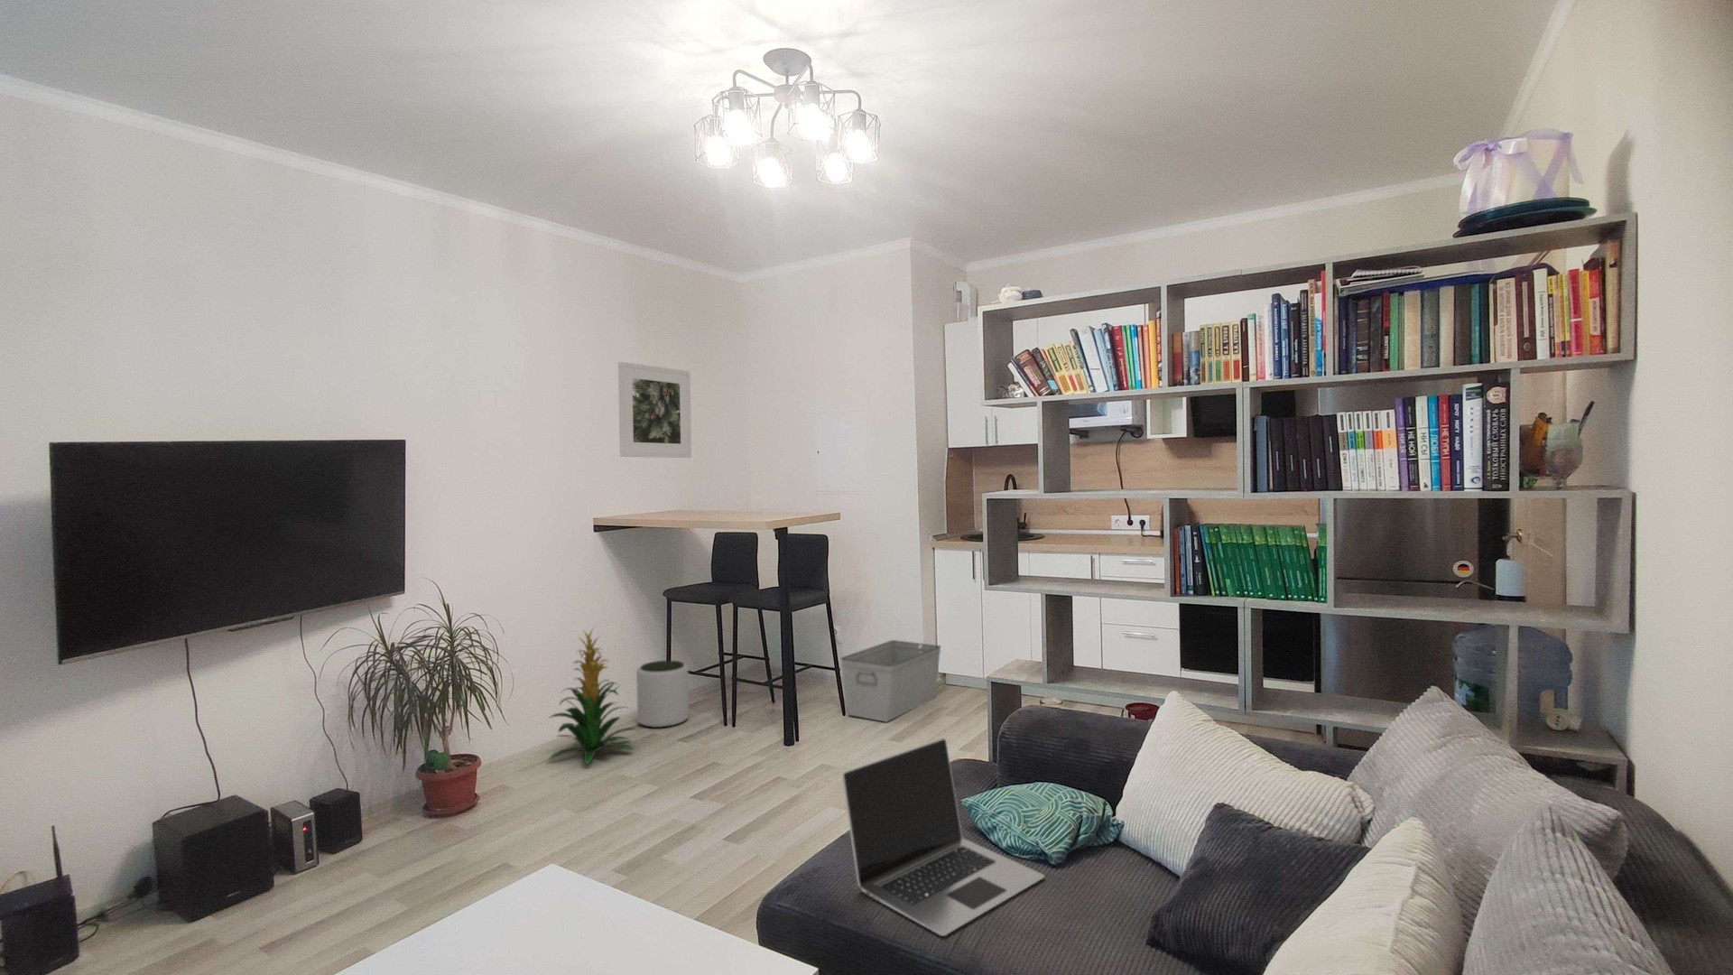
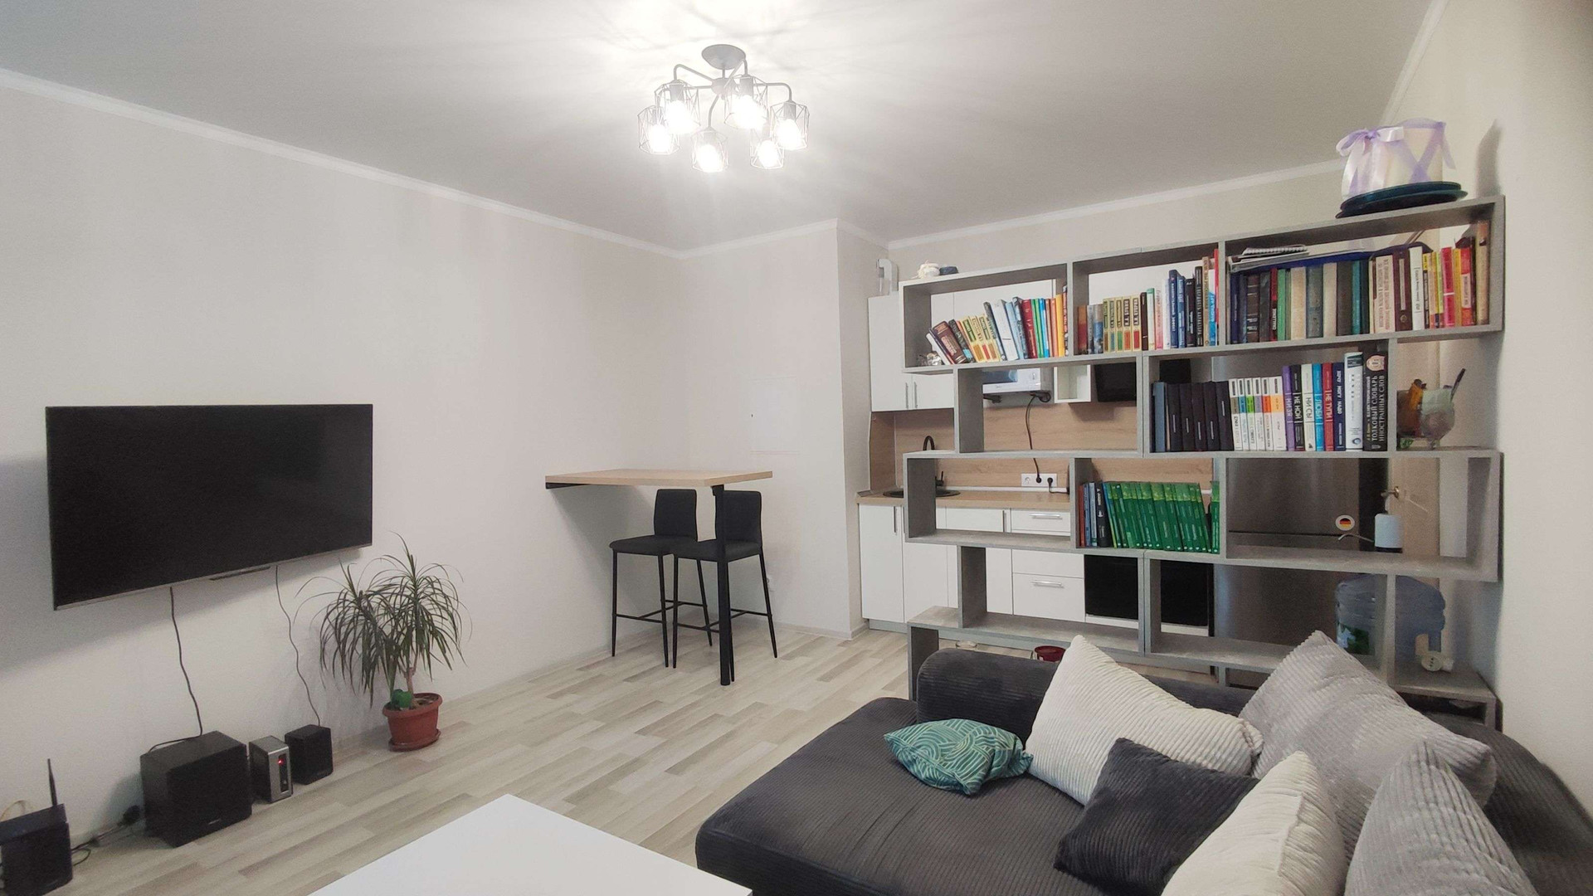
- storage bin [840,639,941,723]
- laptop [842,738,1045,937]
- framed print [618,361,693,458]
- indoor plant [548,627,636,764]
- plant pot [636,660,689,729]
